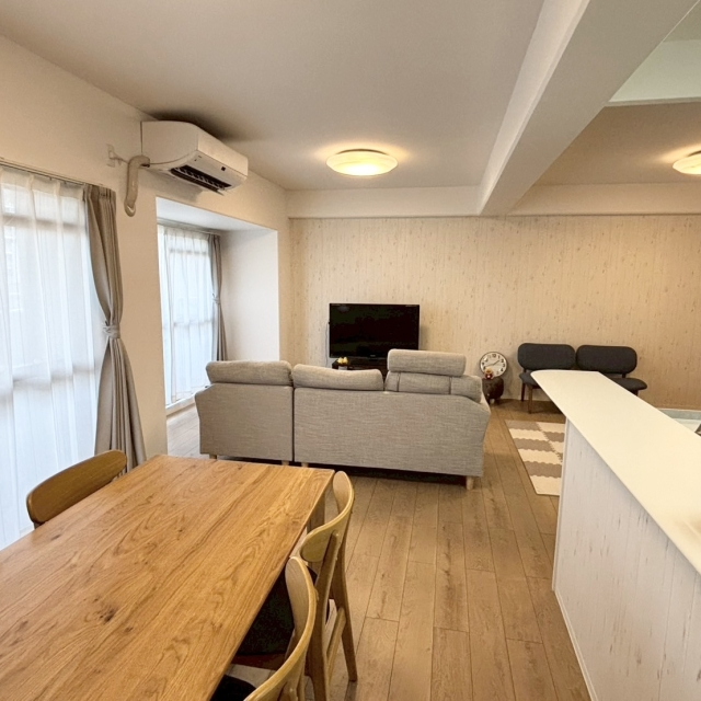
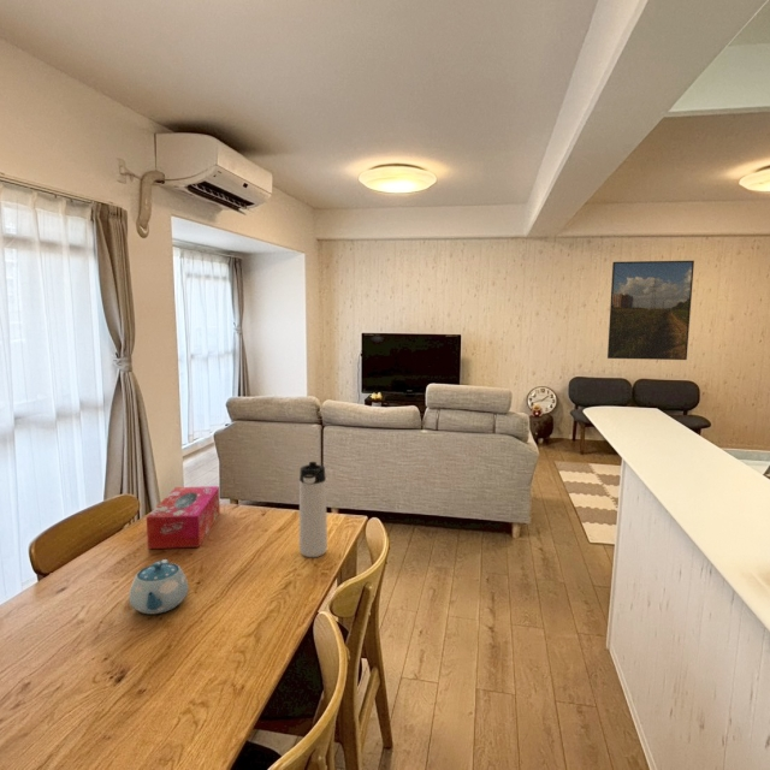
+ thermos bottle [298,461,328,558]
+ chinaware [128,558,190,615]
+ tissue box [146,485,221,550]
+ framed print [606,260,695,361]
